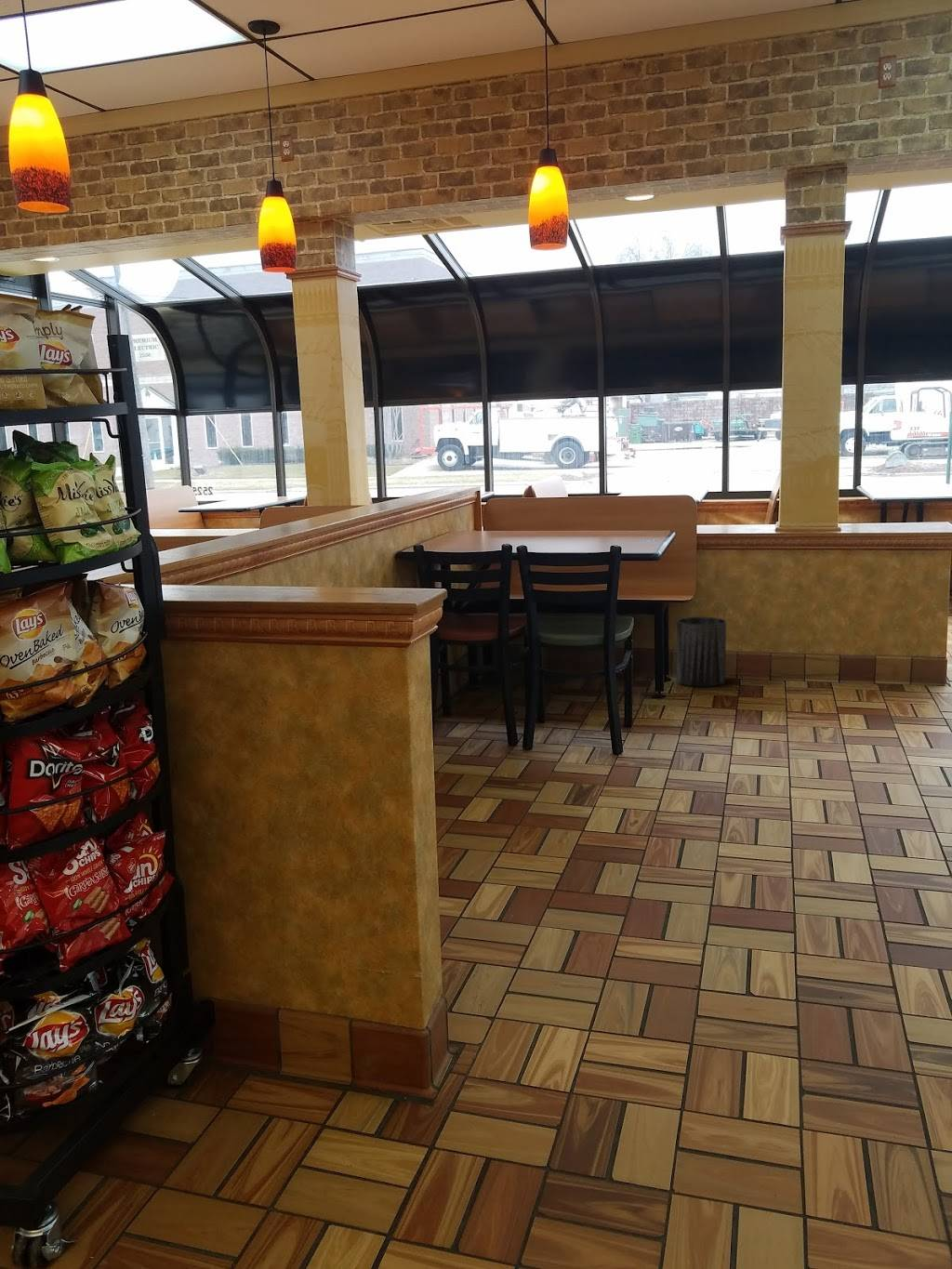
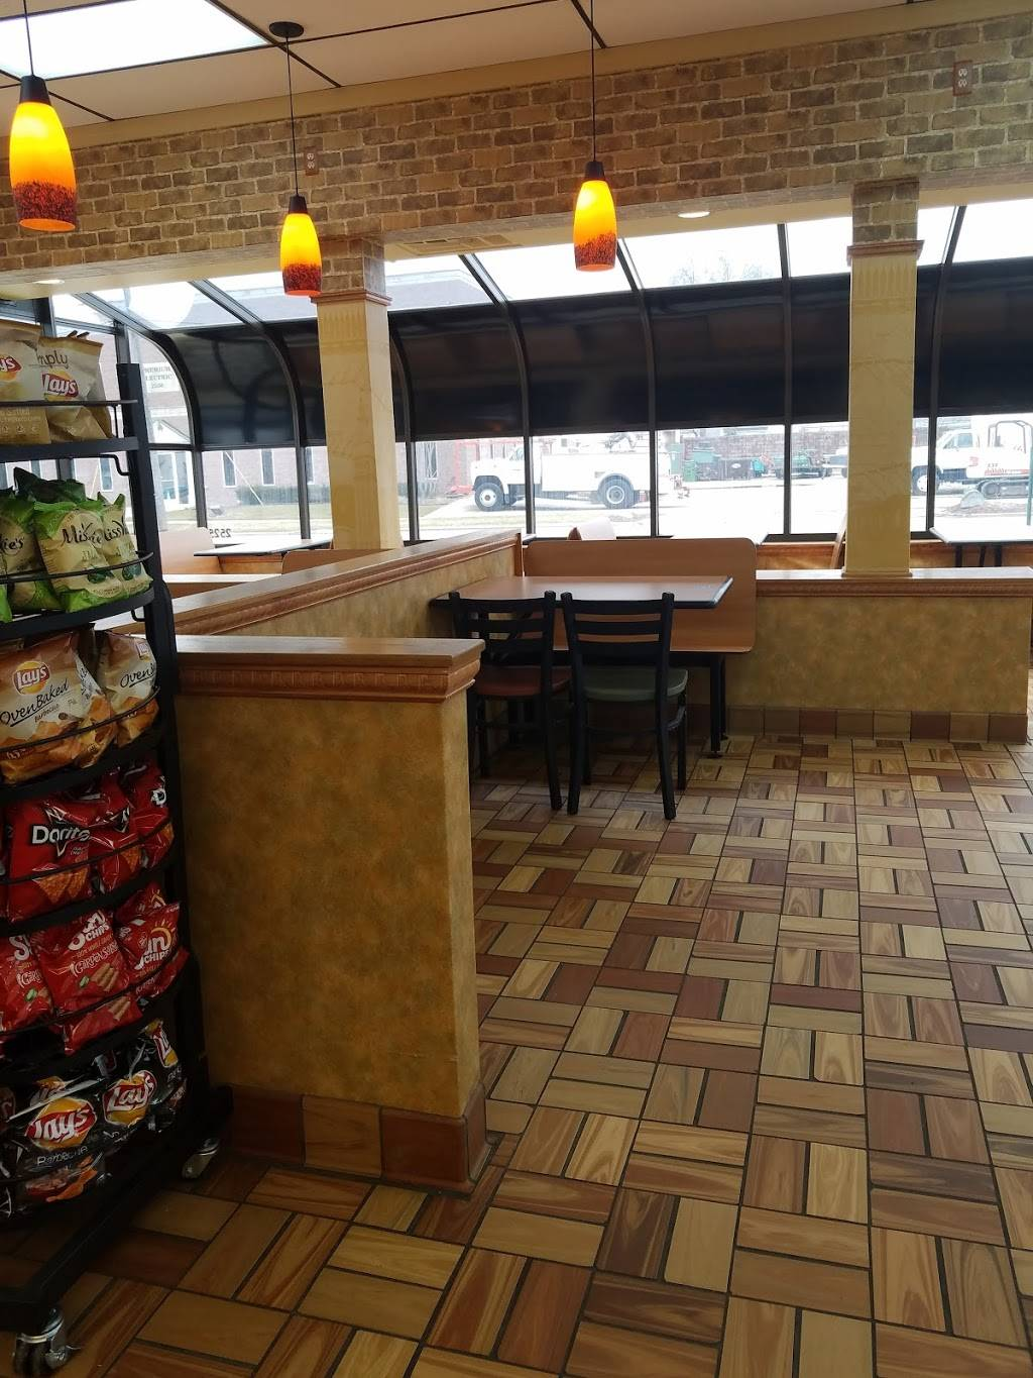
- trash can [676,616,727,688]
